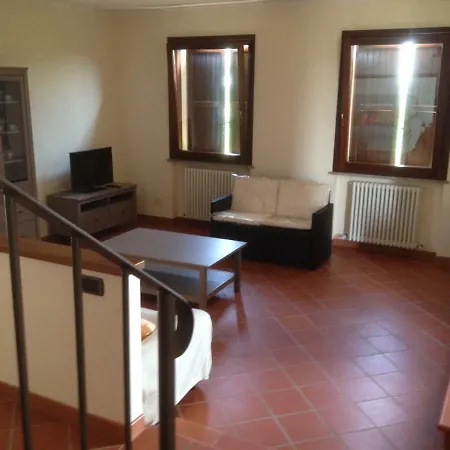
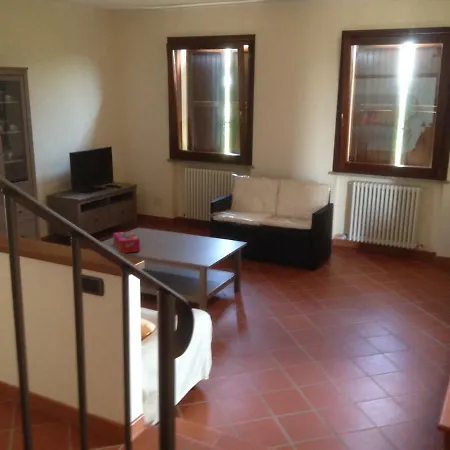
+ tissue box [112,230,141,254]
